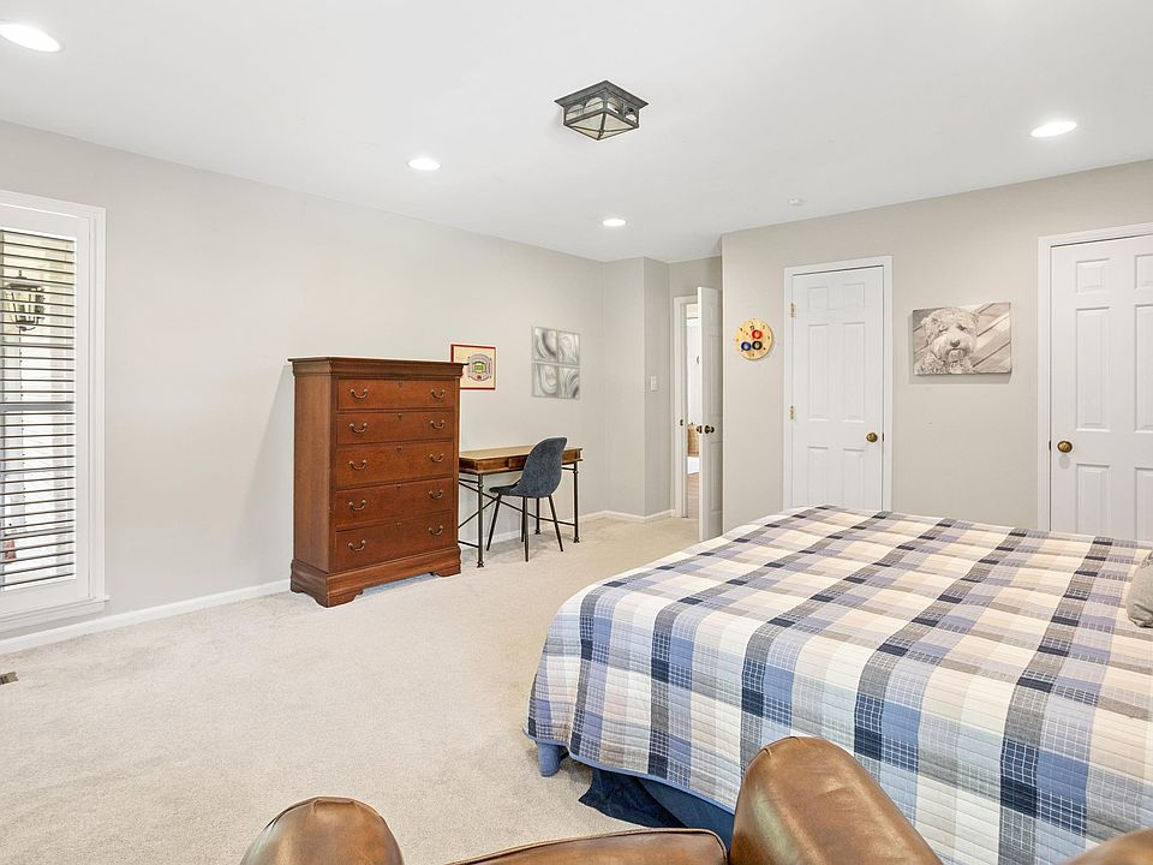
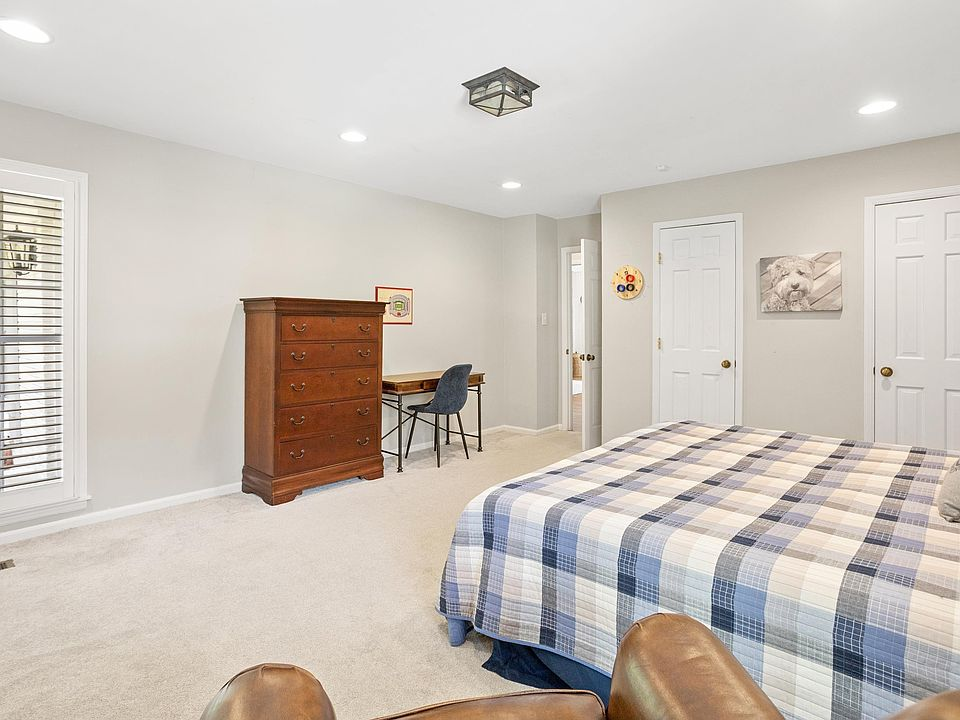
- wall art [531,324,581,401]
